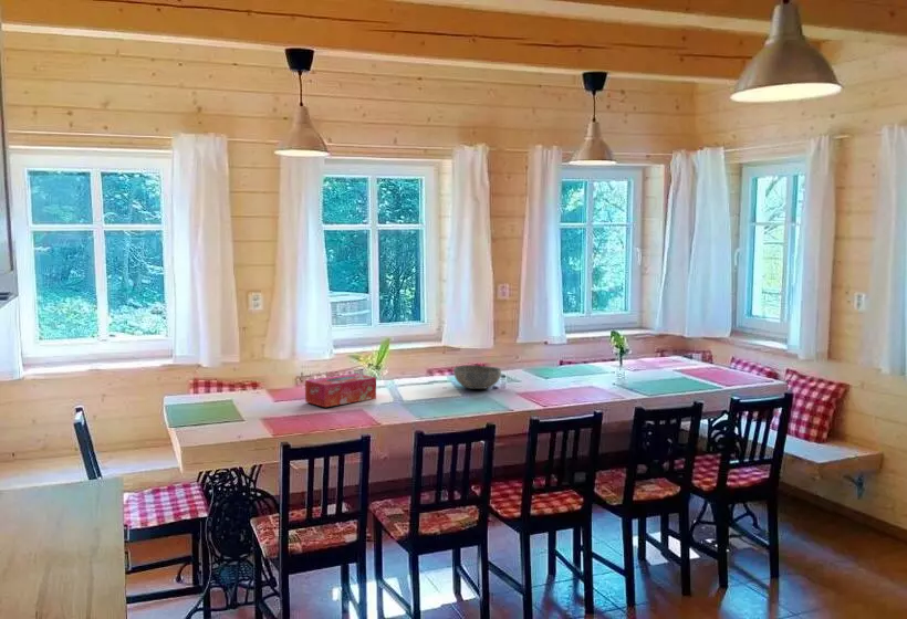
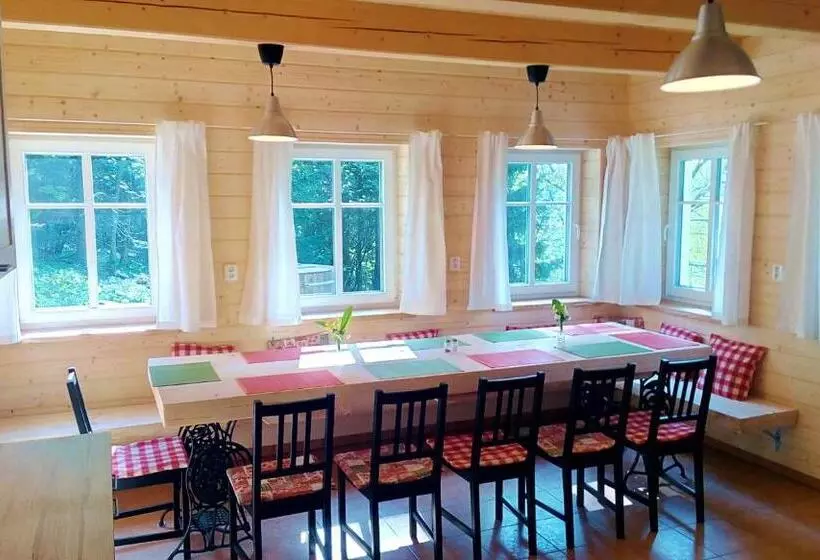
- tissue box [304,373,377,408]
- bowl [452,364,502,390]
